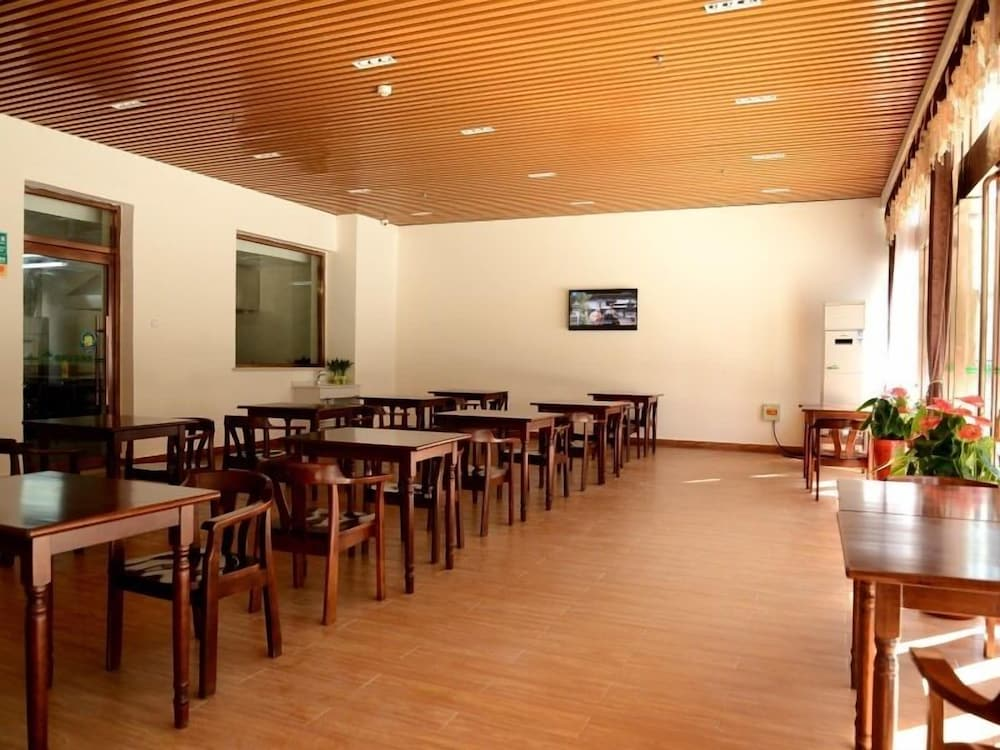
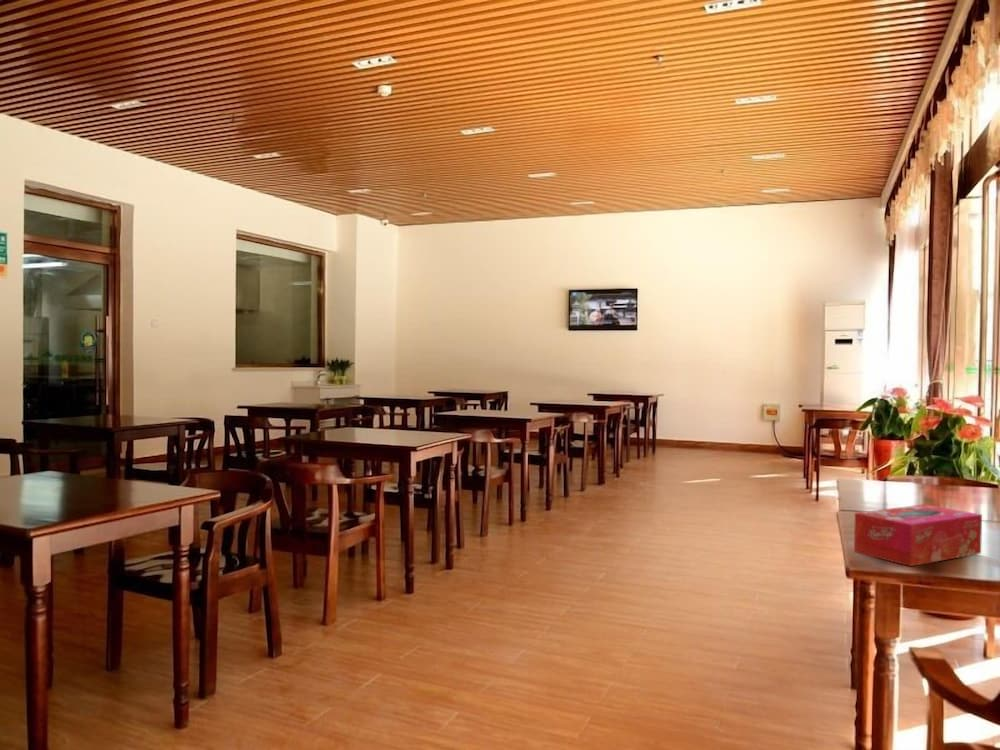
+ tissue box [853,503,983,567]
